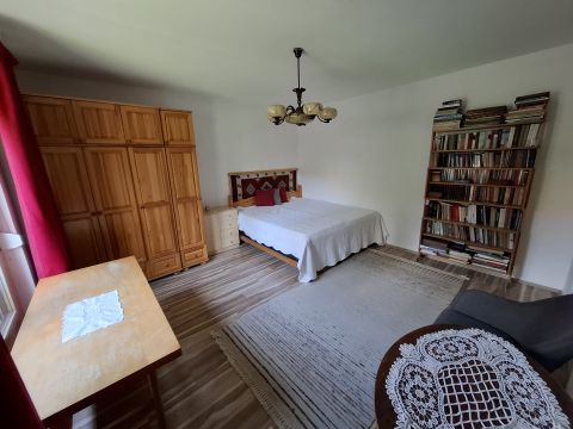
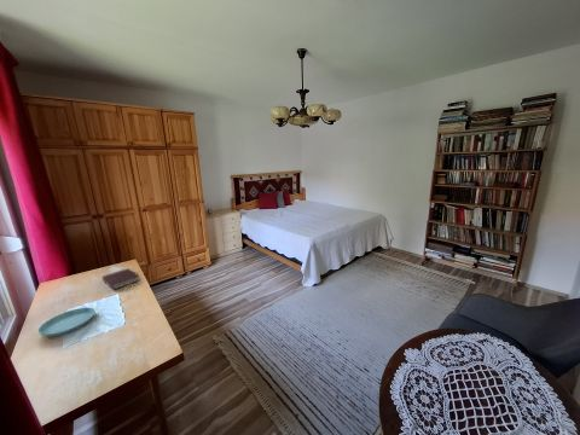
+ saucer [37,307,97,337]
+ book [100,267,140,291]
